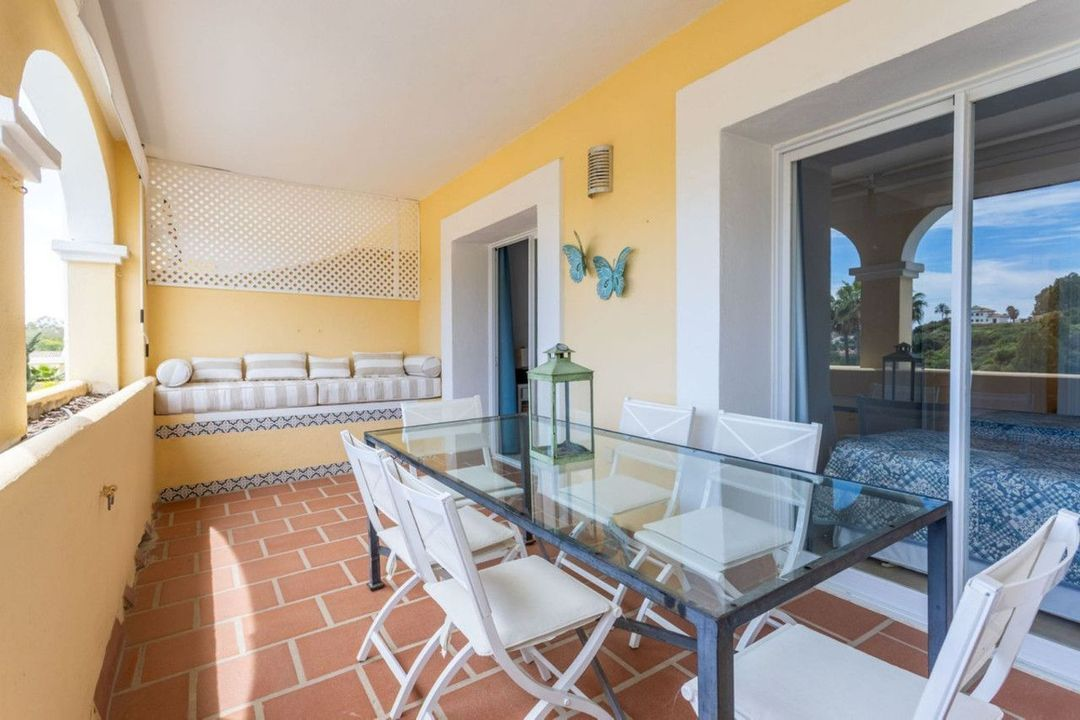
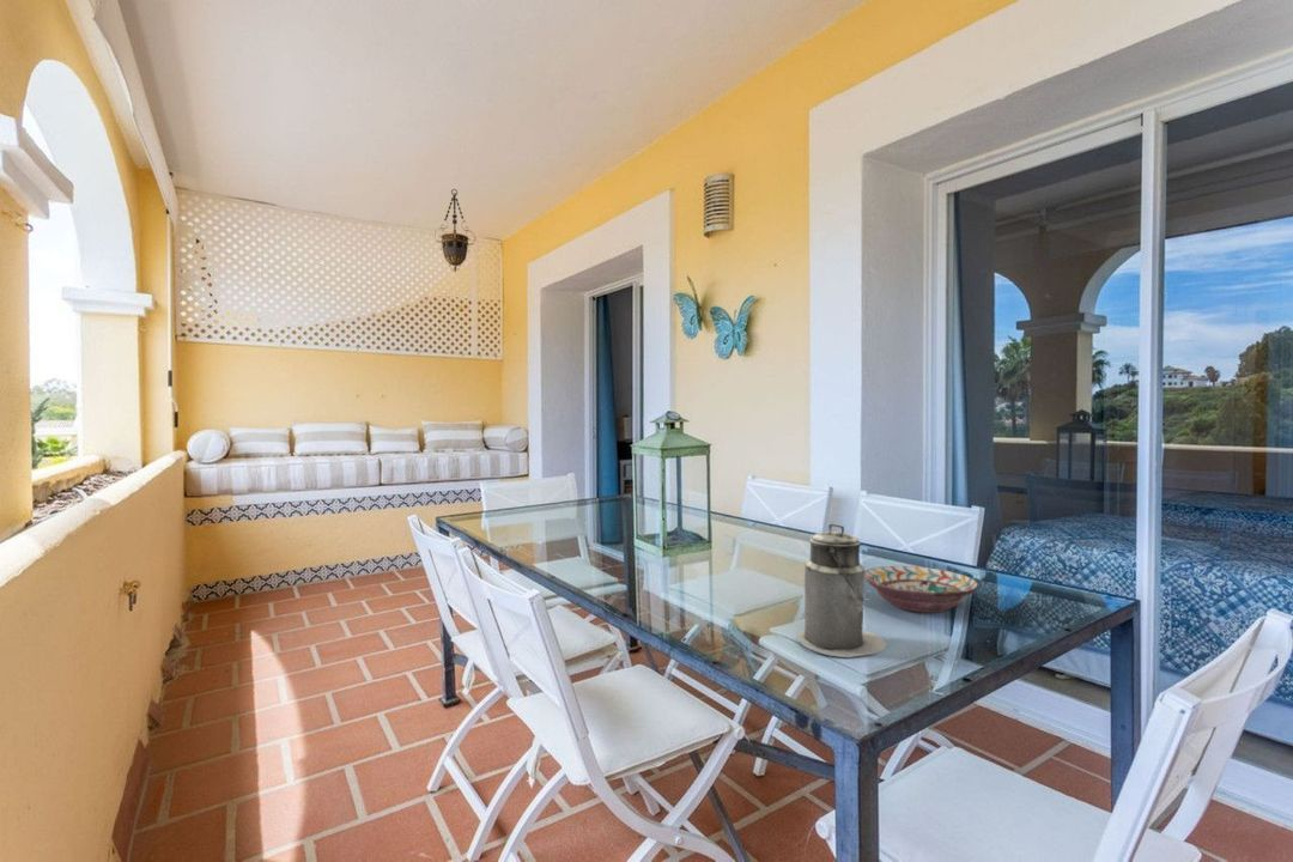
+ hanging lantern [433,188,475,273]
+ canister [796,522,887,658]
+ decorative bowl [864,565,981,614]
